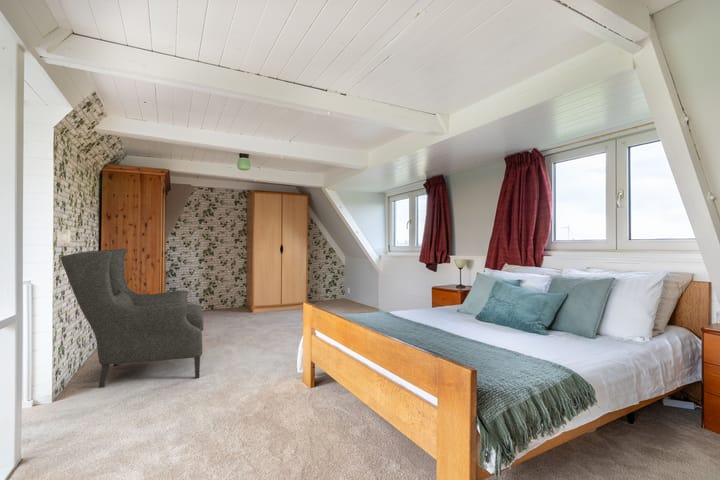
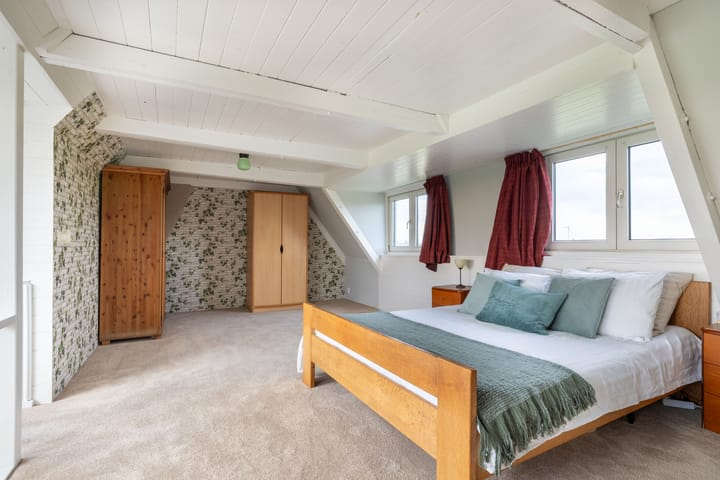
- chair [60,248,205,389]
